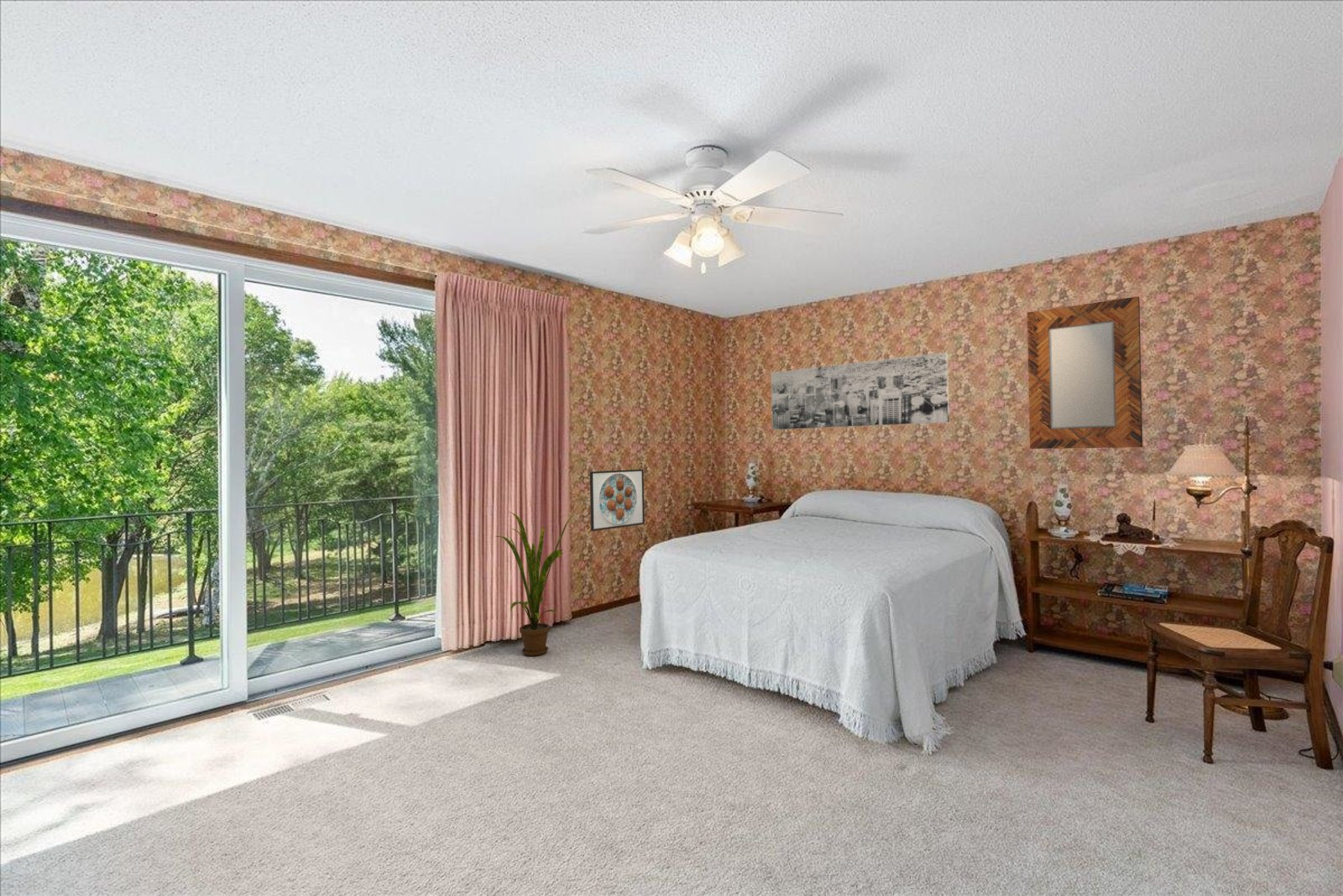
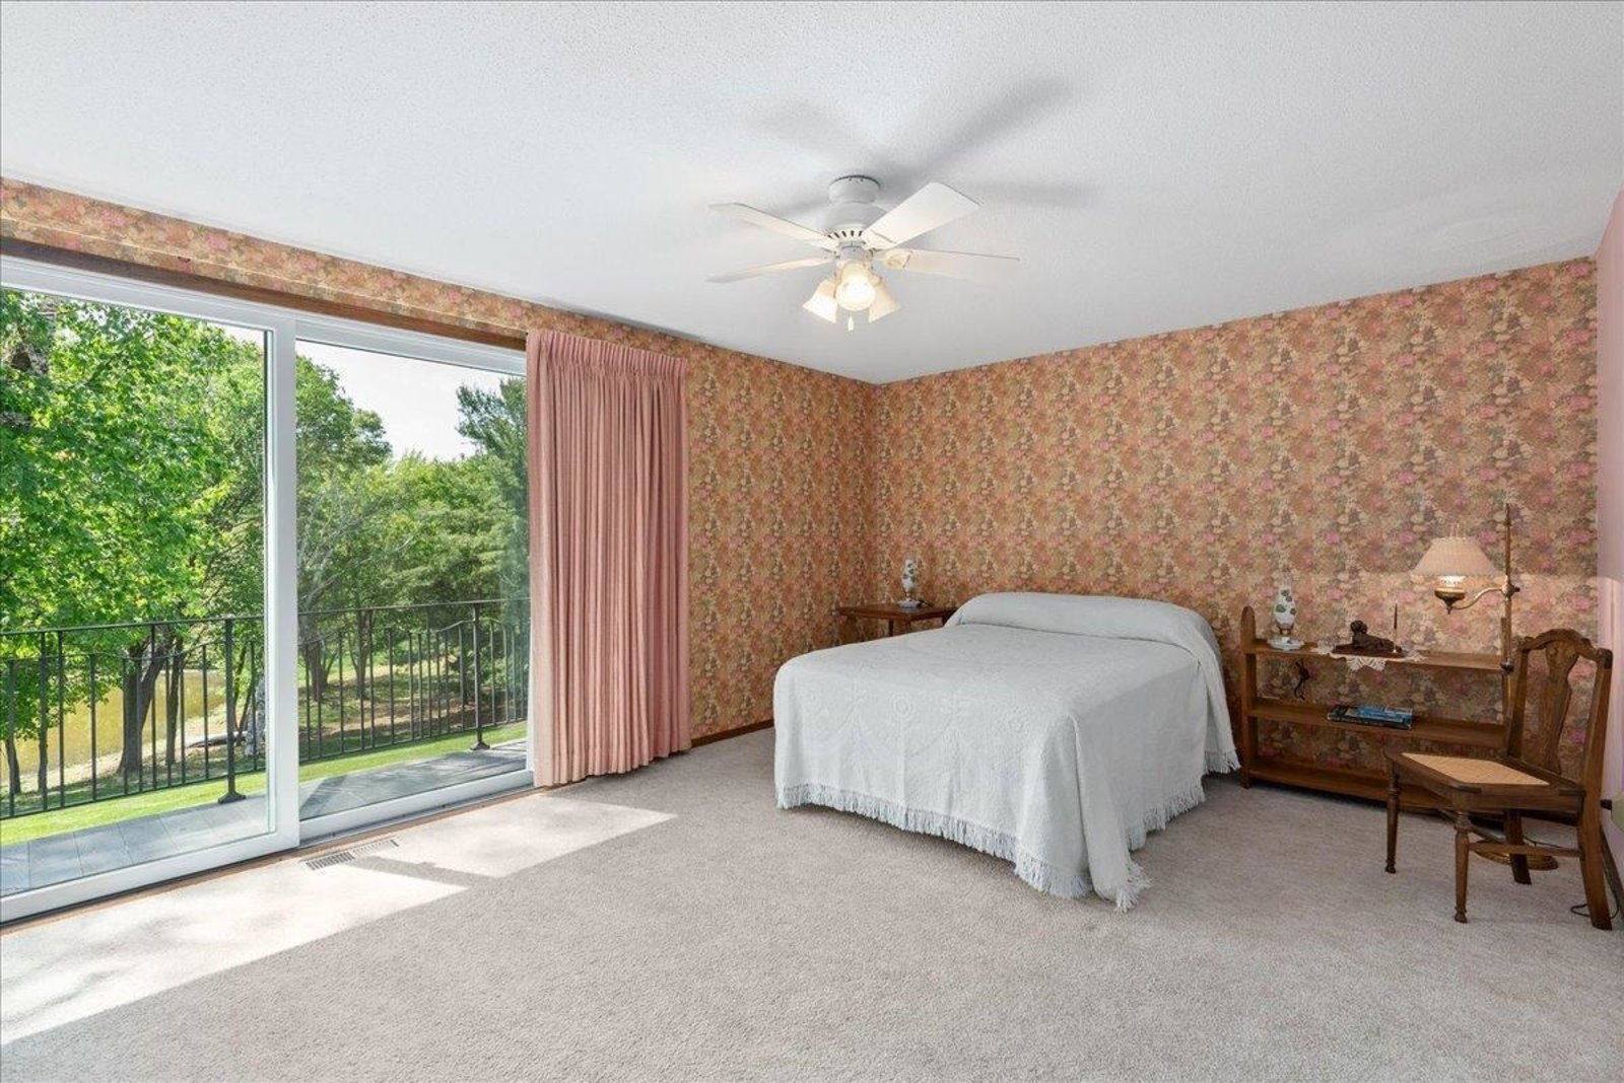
- home mirror [1027,295,1143,450]
- house plant [495,511,575,657]
- wall art [770,352,950,430]
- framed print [589,468,645,532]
